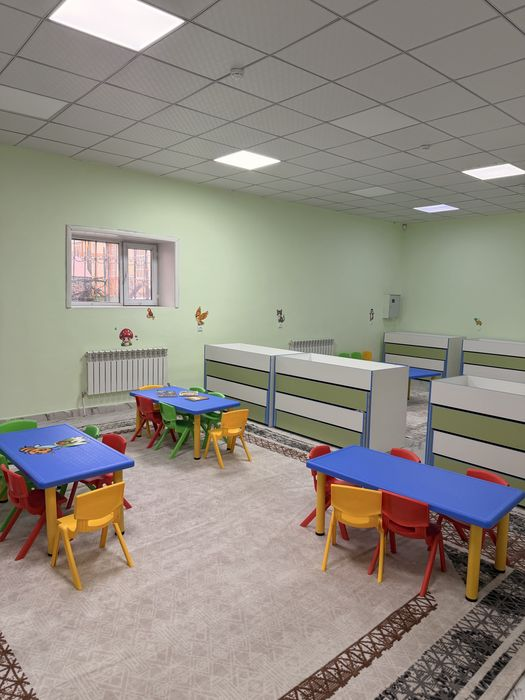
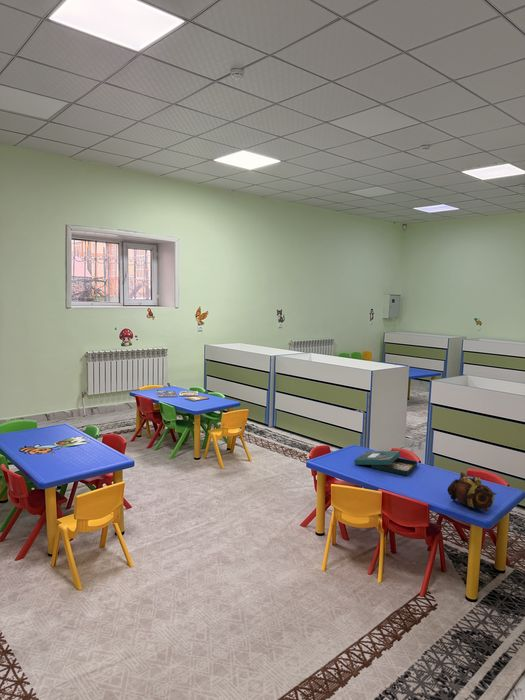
+ board game [353,450,418,477]
+ stuffed animal [446,471,497,513]
